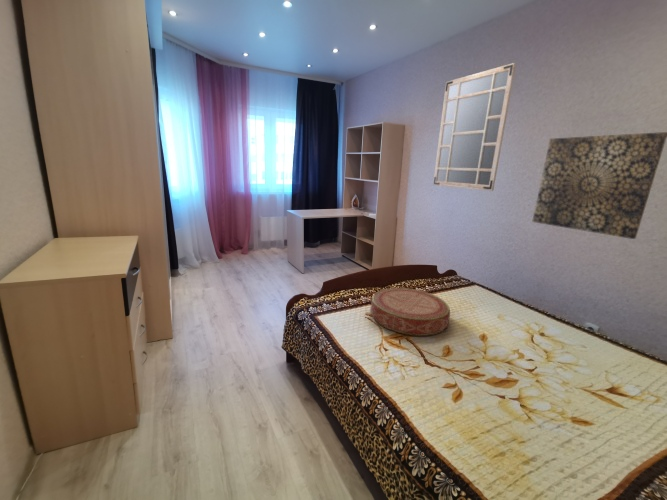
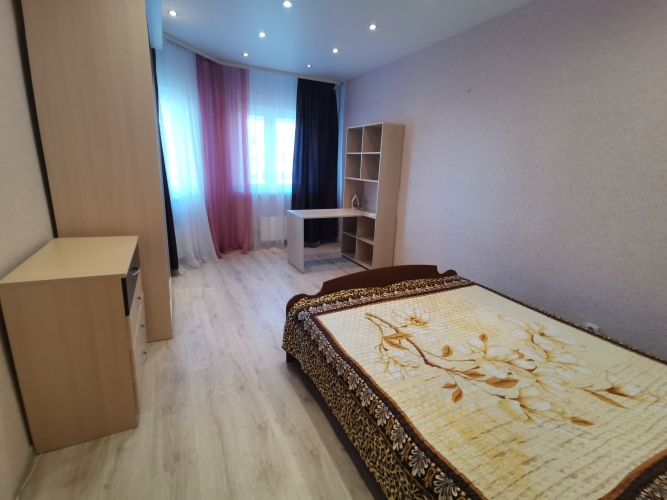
- mirror [432,62,517,192]
- cushion [370,287,451,337]
- wall art [531,131,667,240]
